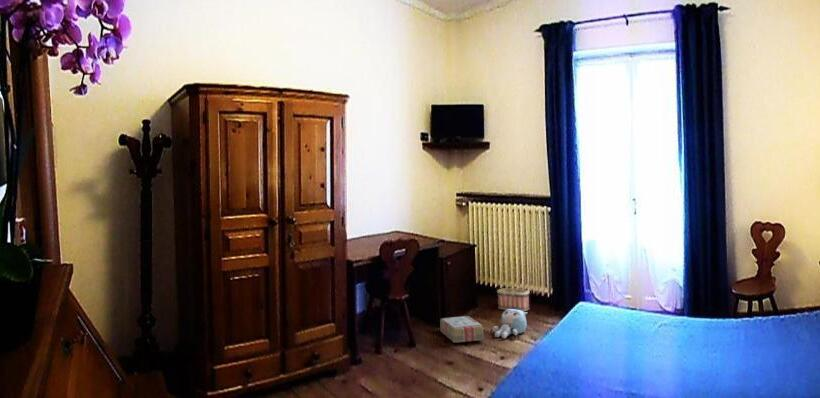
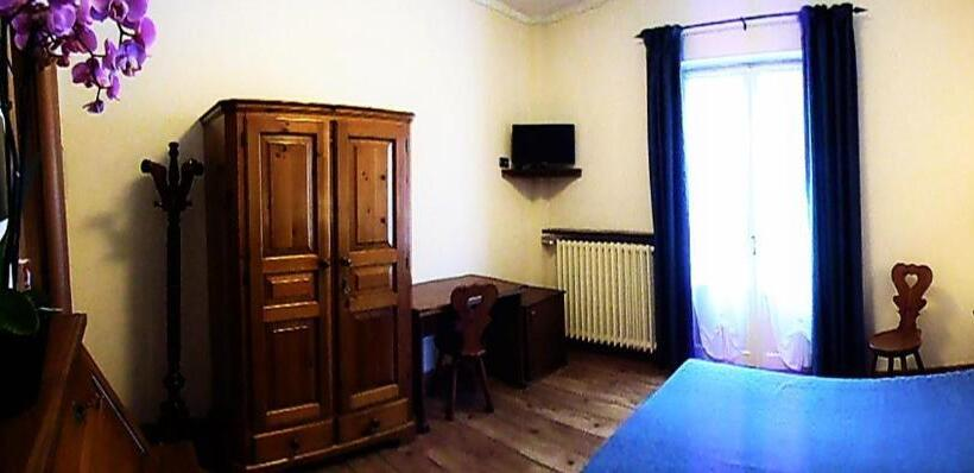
- carton [439,315,484,344]
- basket [496,266,531,312]
- plush toy [491,309,528,339]
